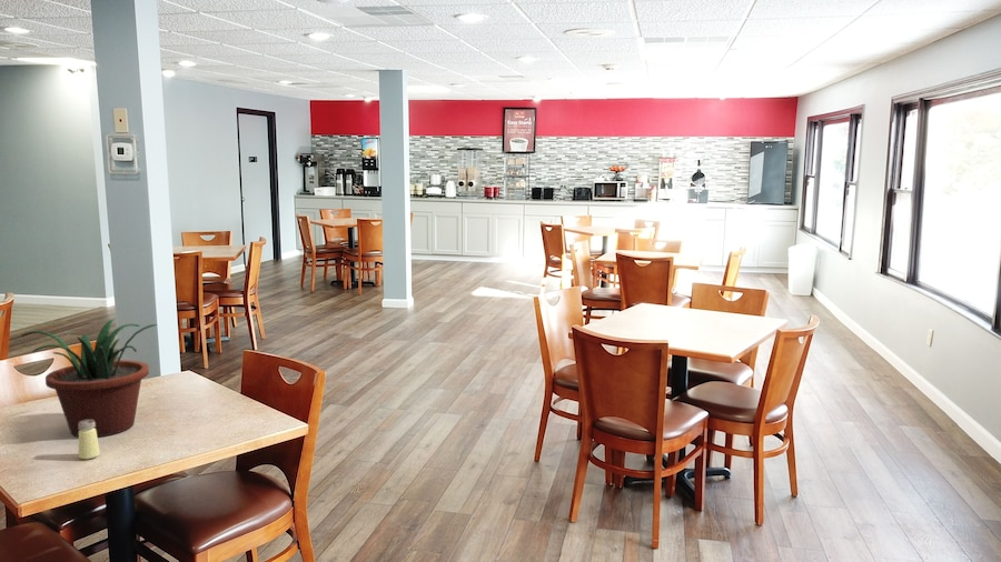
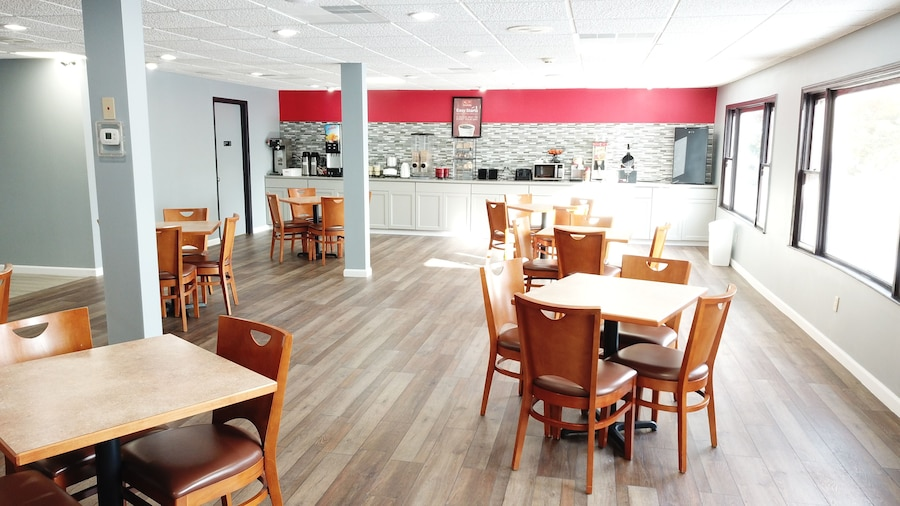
- potted plant [20,319,158,438]
- saltshaker [78,420,101,460]
